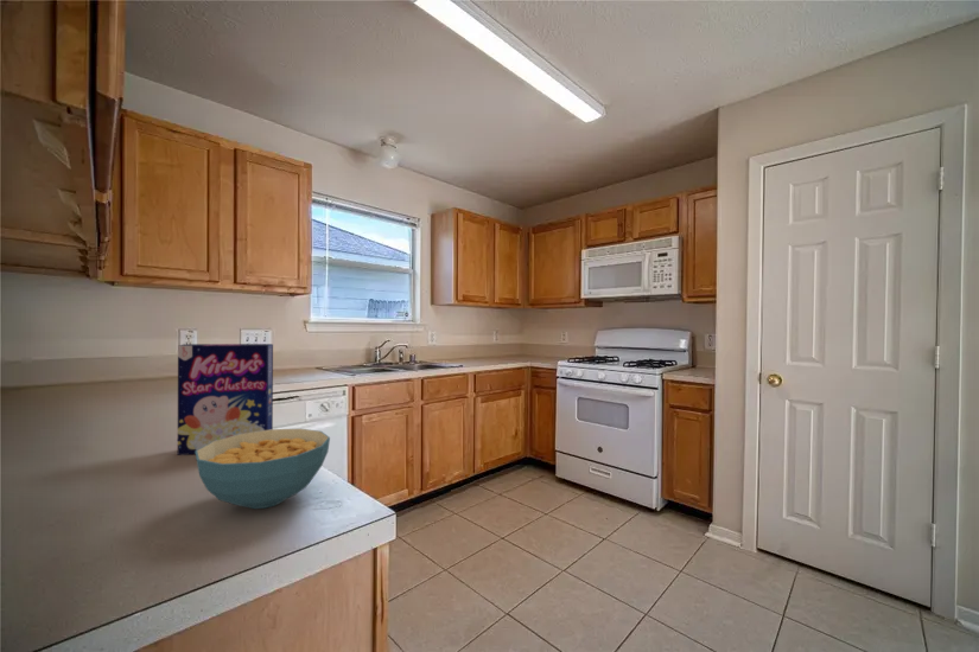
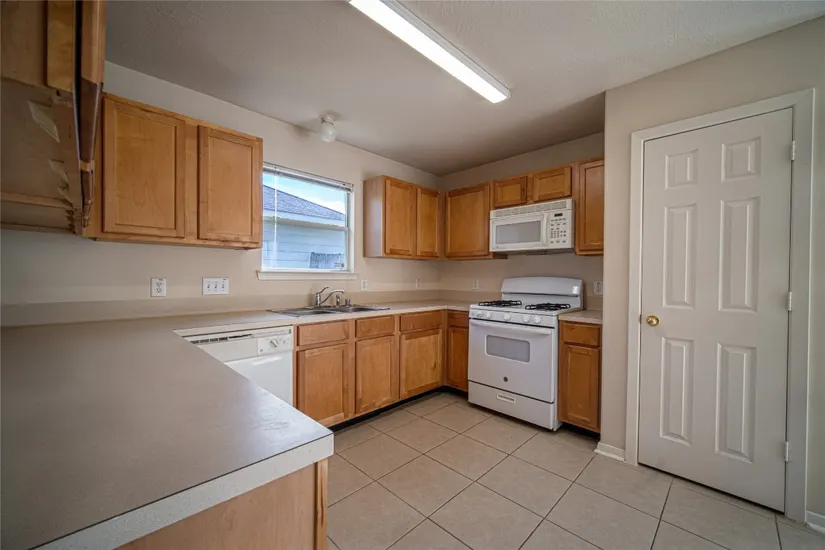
- cereal bowl [195,427,331,510]
- cereal box [177,343,274,456]
